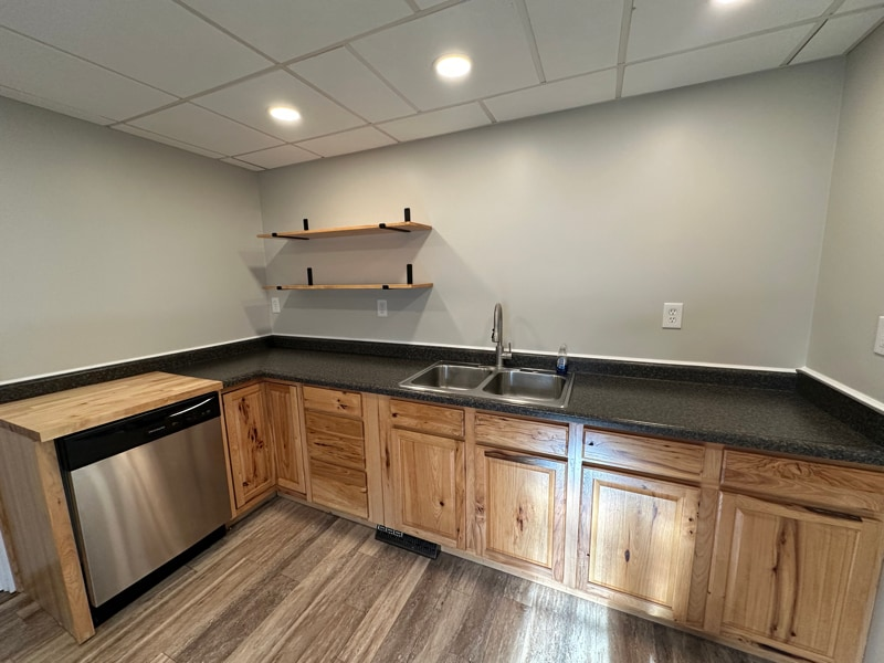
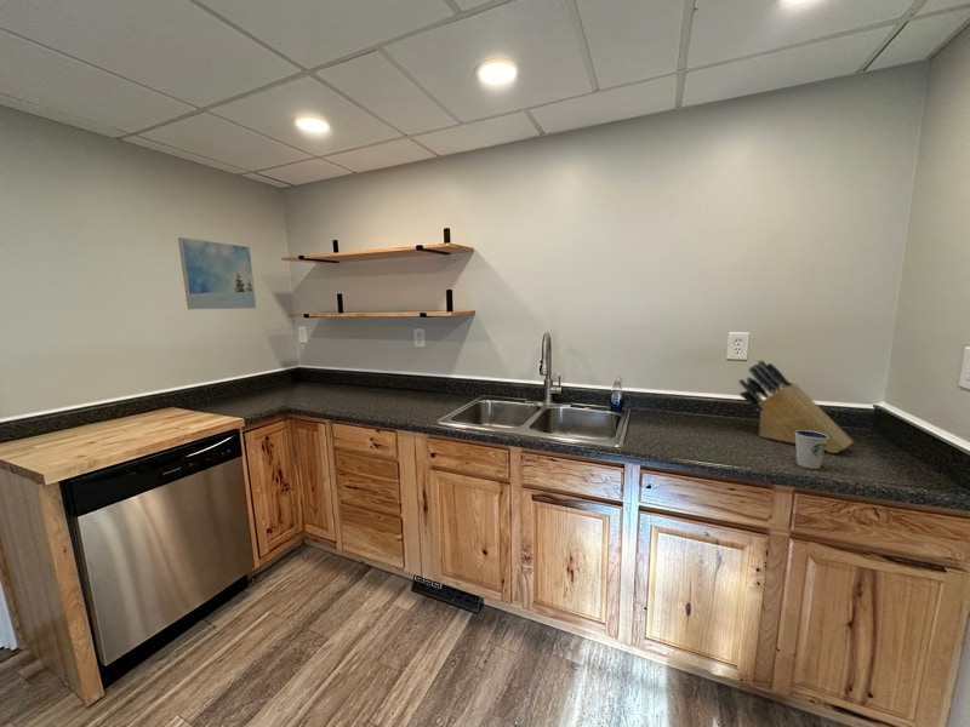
+ knife block [737,359,855,454]
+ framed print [177,236,257,310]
+ dixie cup [794,430,829,470]
